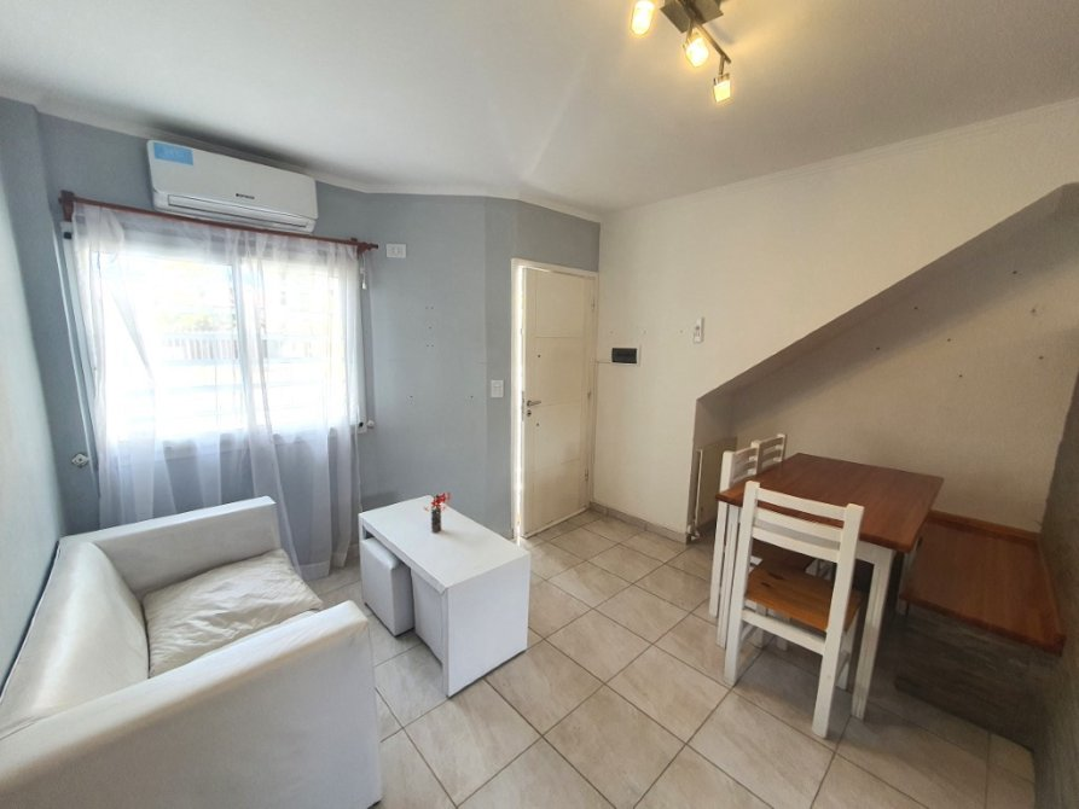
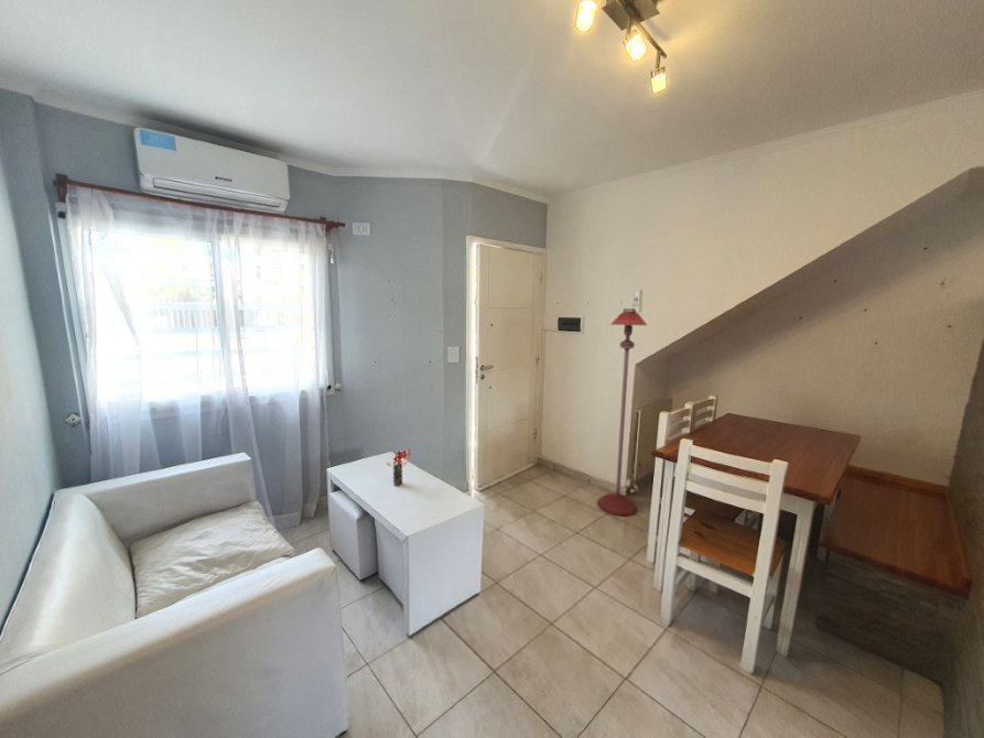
+ floor lamp [596,307,648,517]
